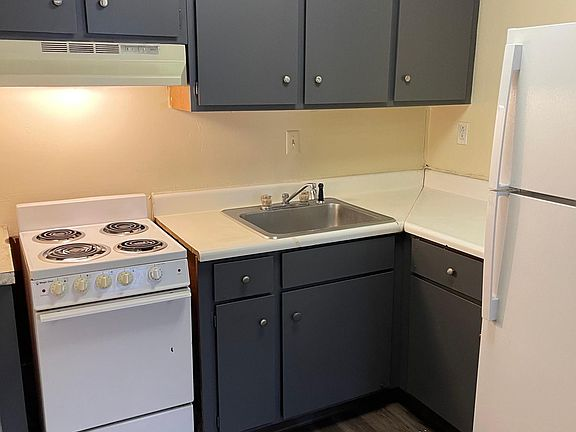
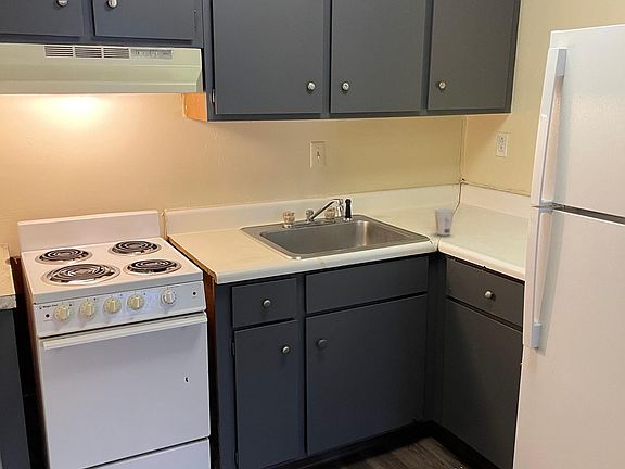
+ cup [433,207,456,237]
